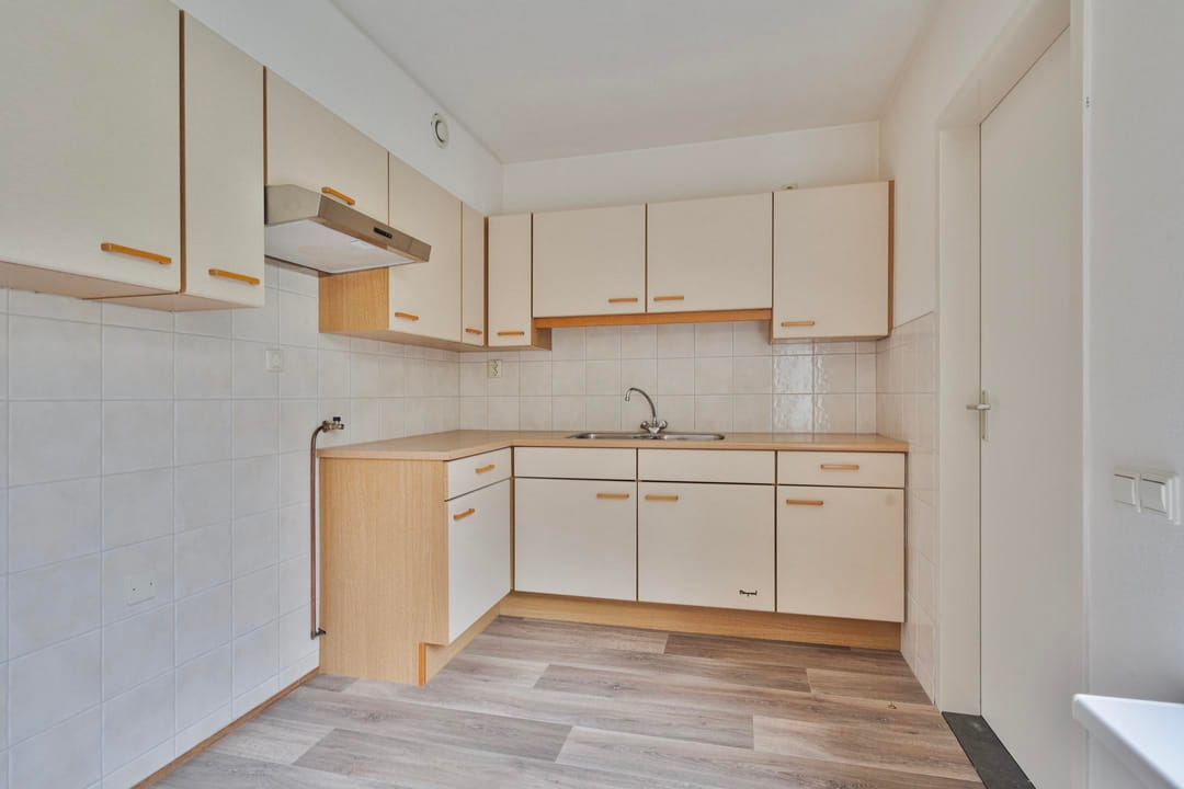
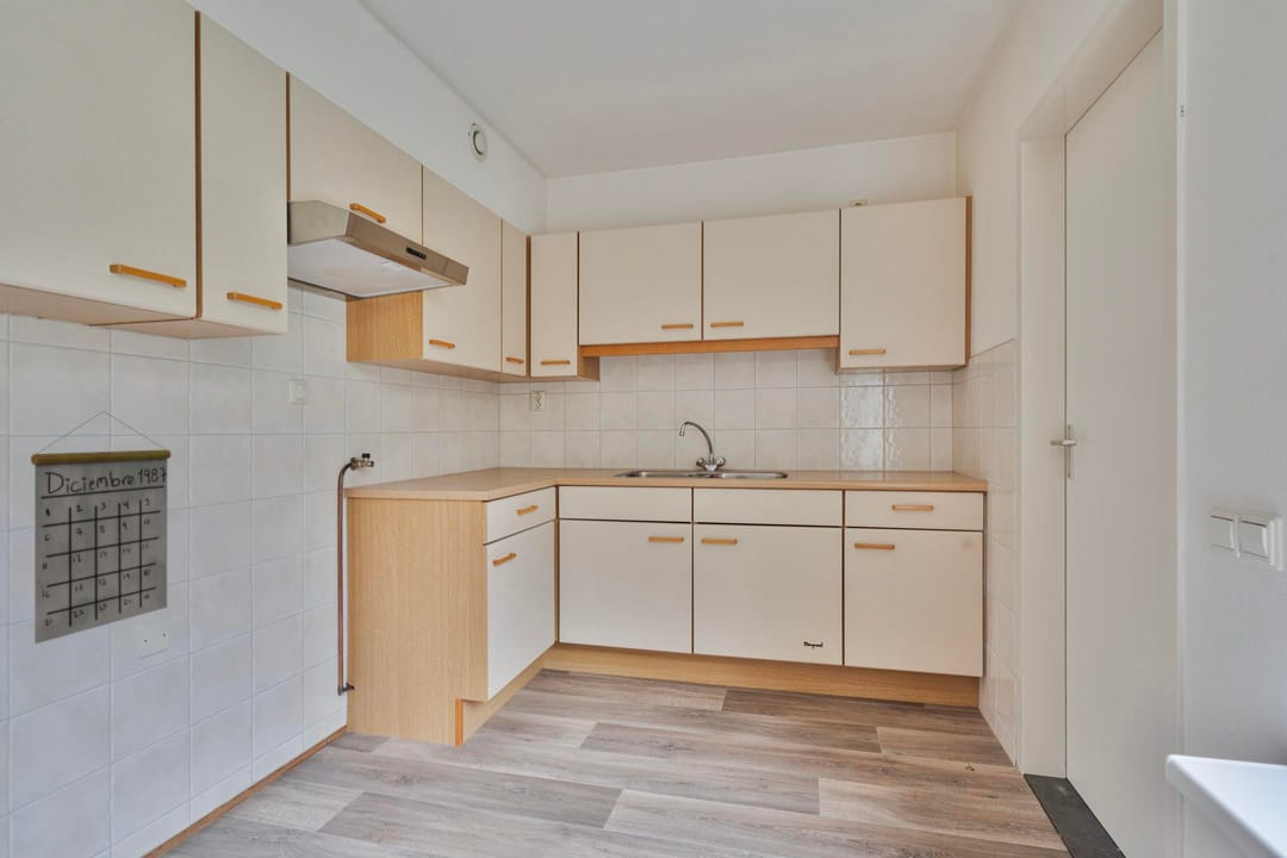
+ calendar [30,410,173,645]
